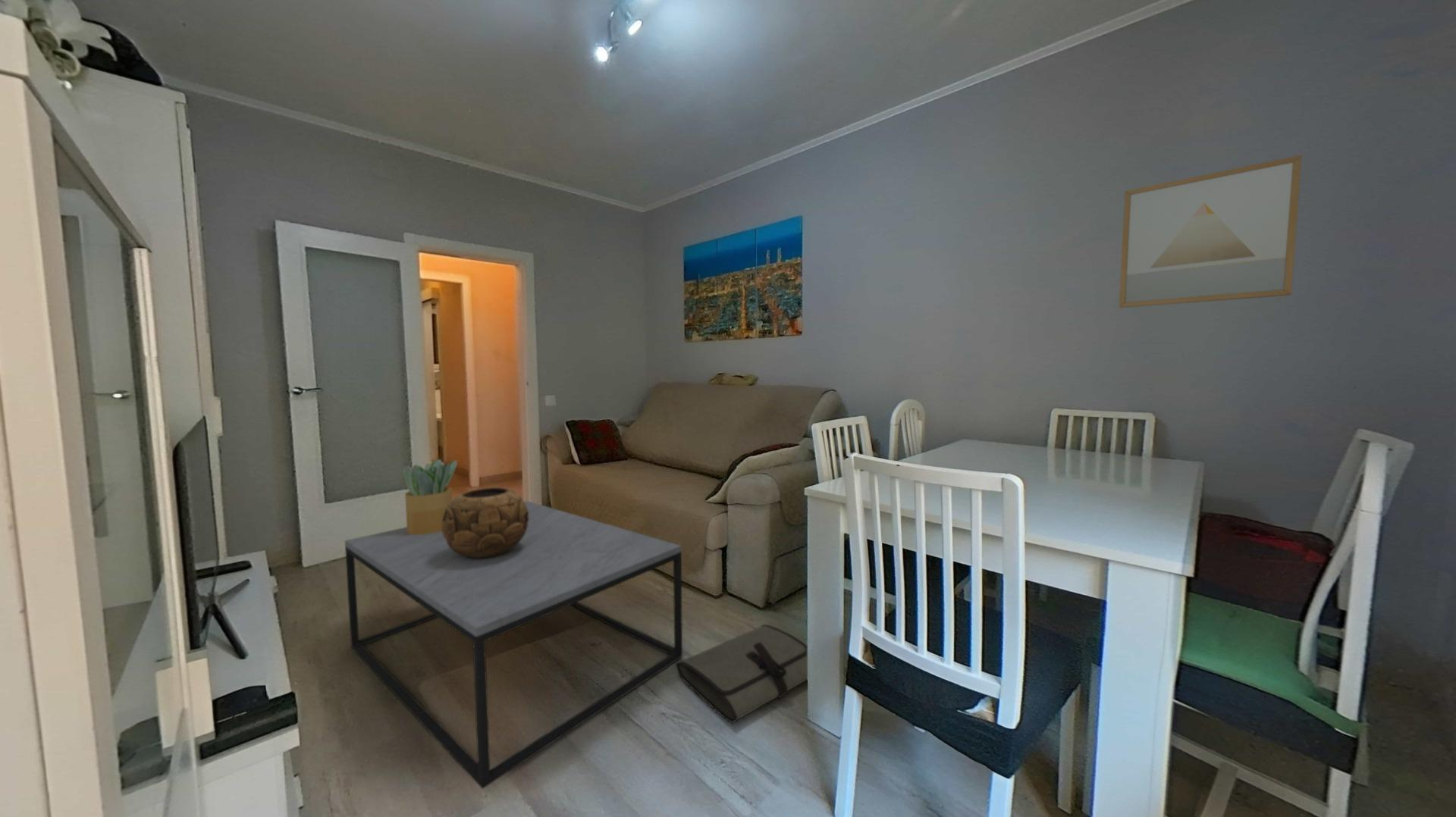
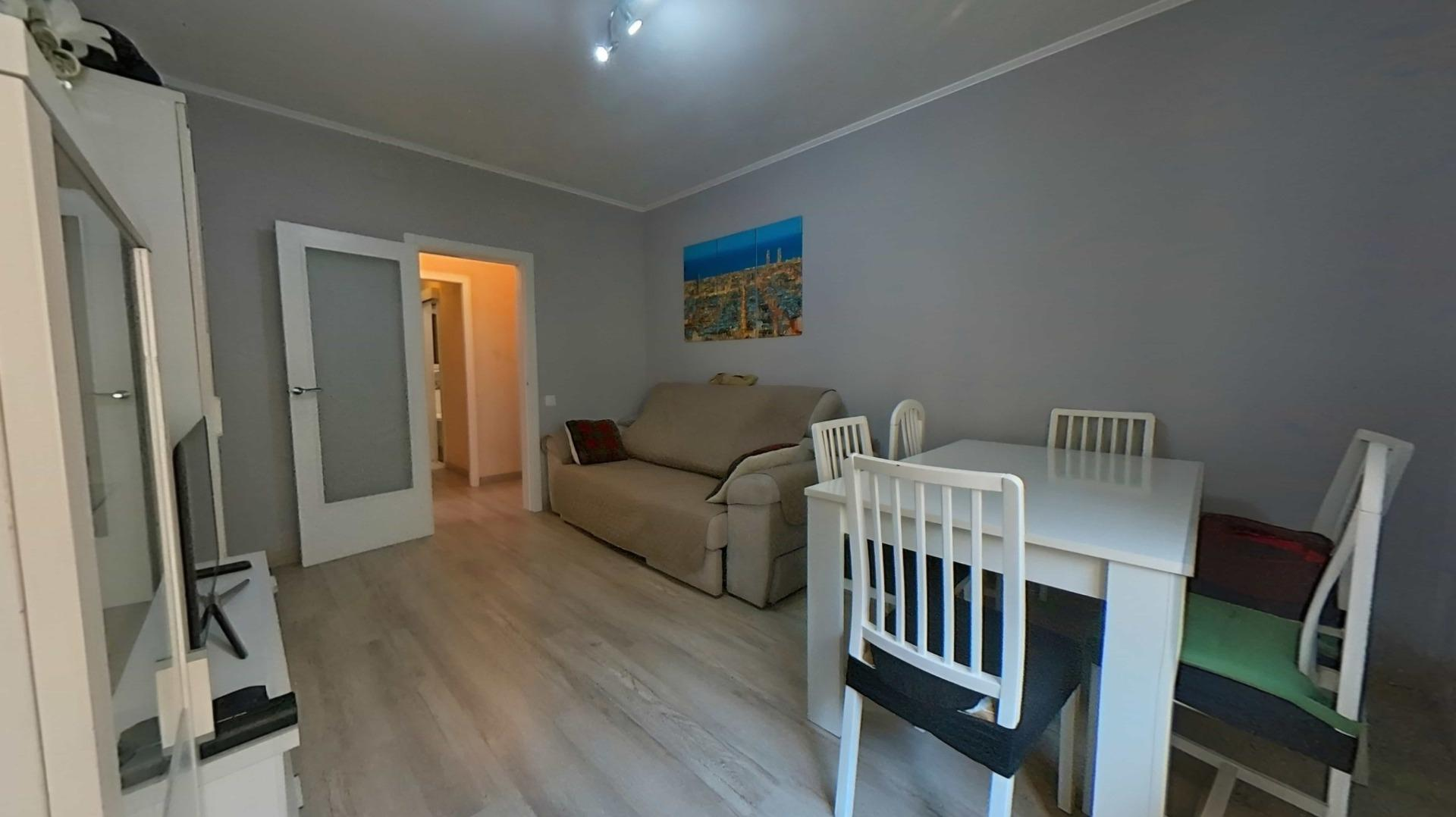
- wall art [1119,154,1303,309]
- potted plant [401,459,458,534]
- decorative bowl [441,487,529,559]
- coffee table [344,500,683,790]
- tool roll [675,624,808,724]
